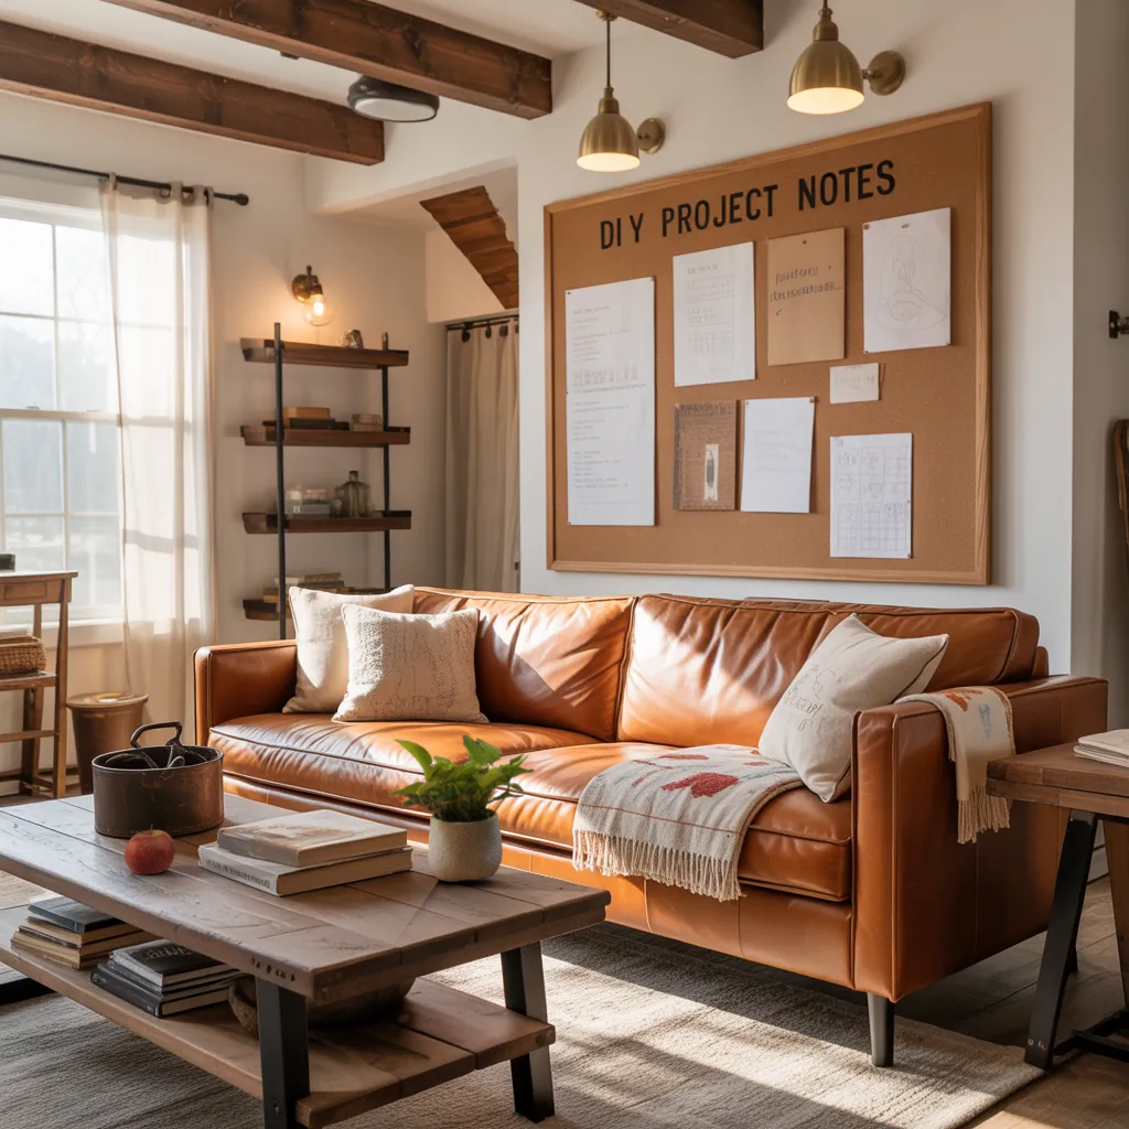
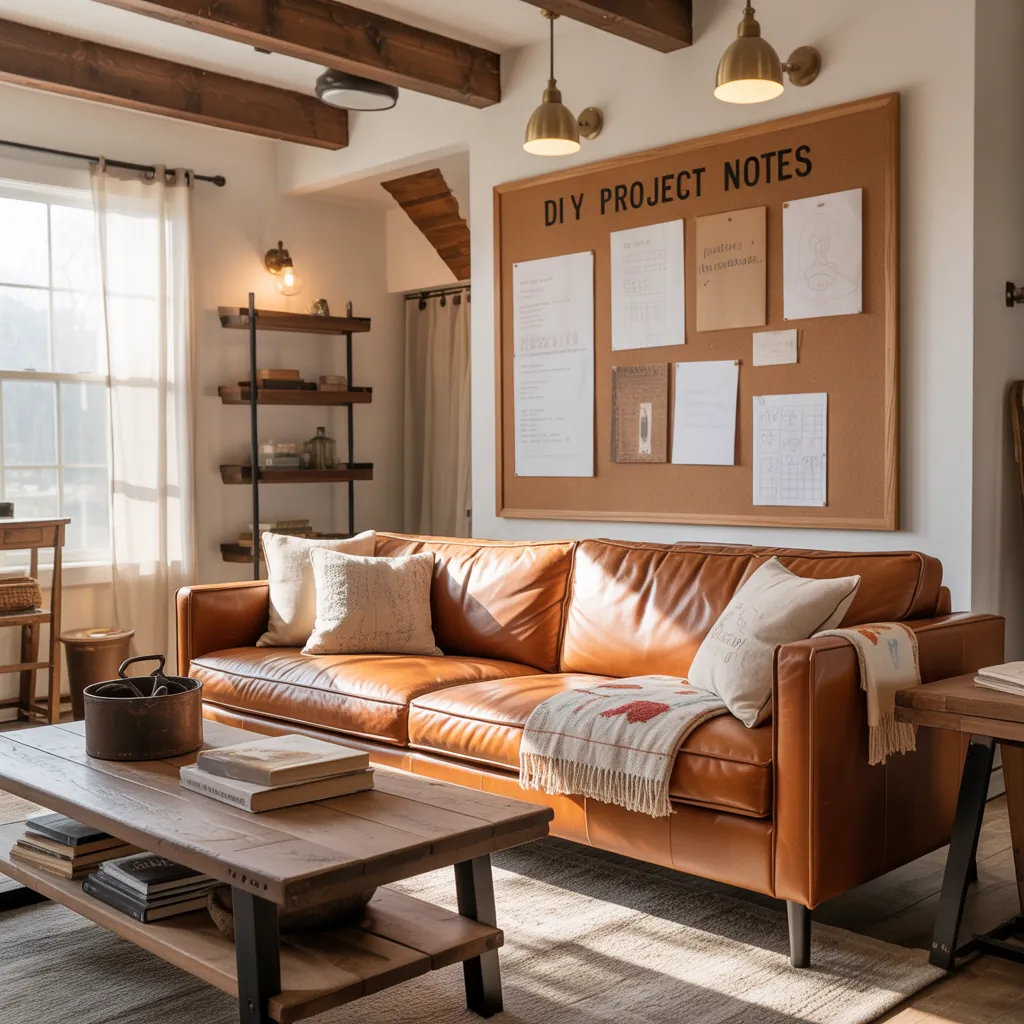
- apple [123,822,176,875]
- potted plant [386,733,536,883]
